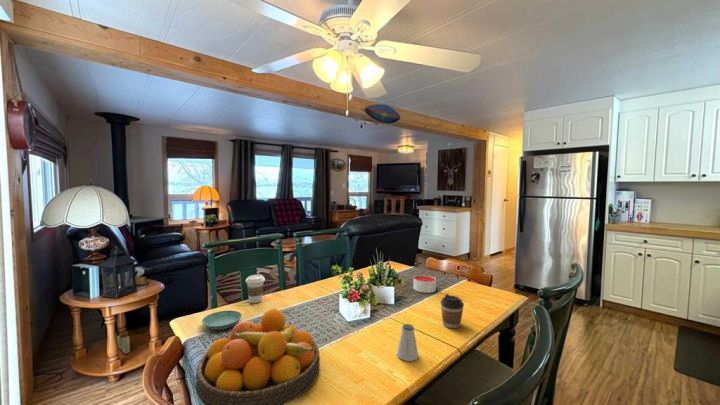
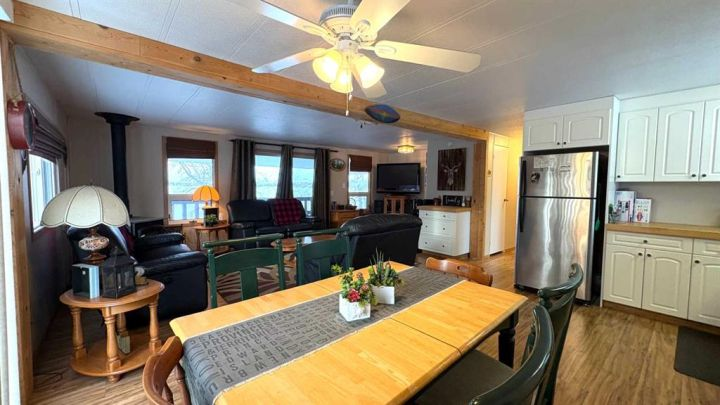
- coffee cup [245,274,266,304]
- coffee cup [440,293,465,330]
- saltshaker [396,323,419,362]
- saucer [201,310,243,331]
- fruit bowl [195,308,321,405]
- candle [412,274,437,294]
